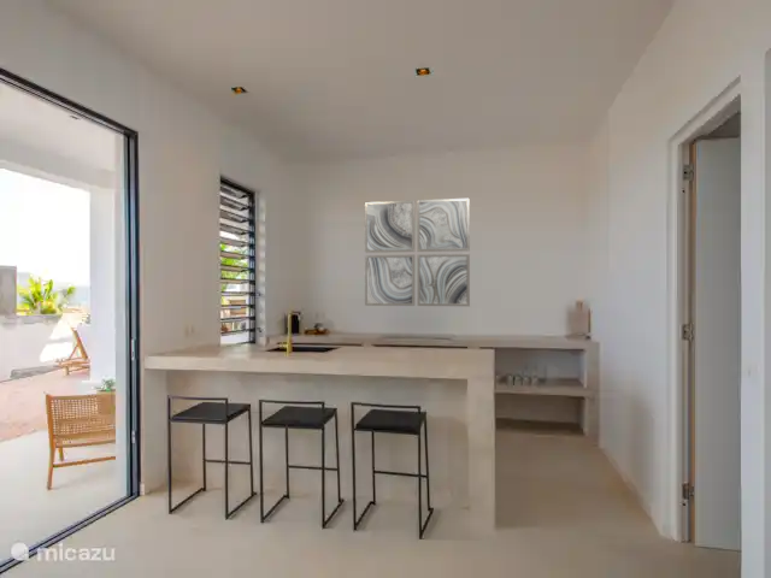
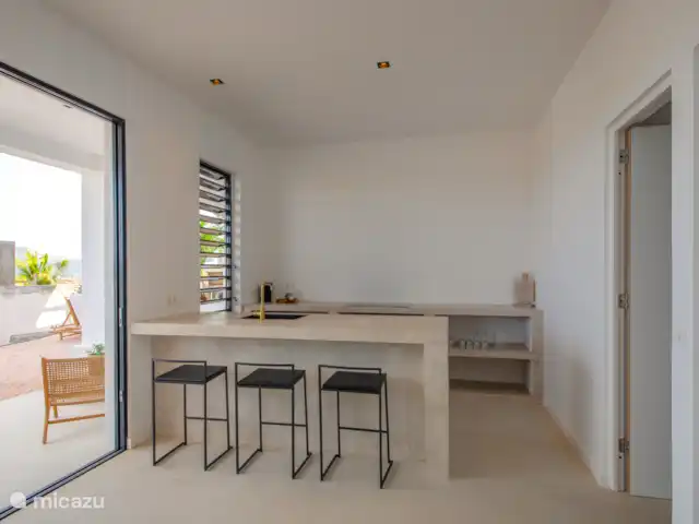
- wall art [364,197,471,307]
